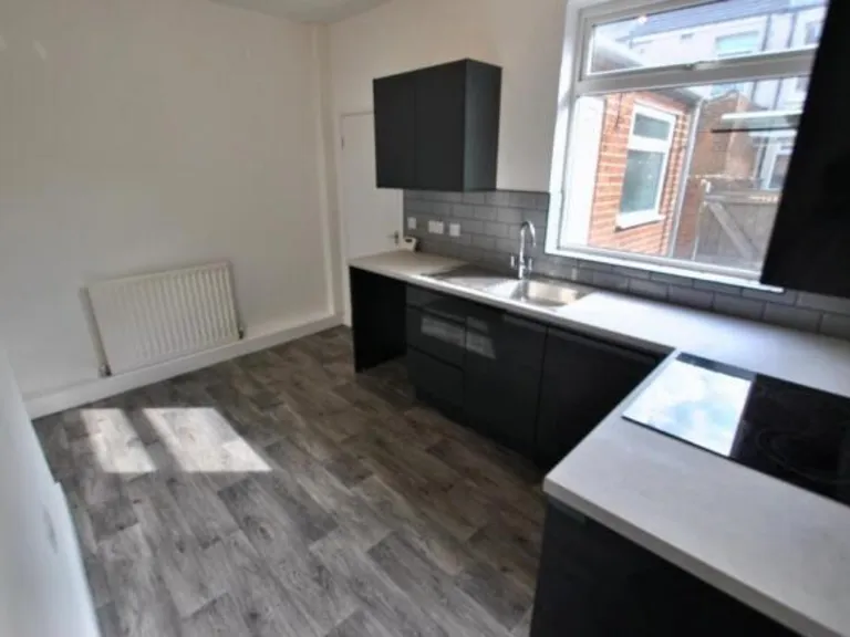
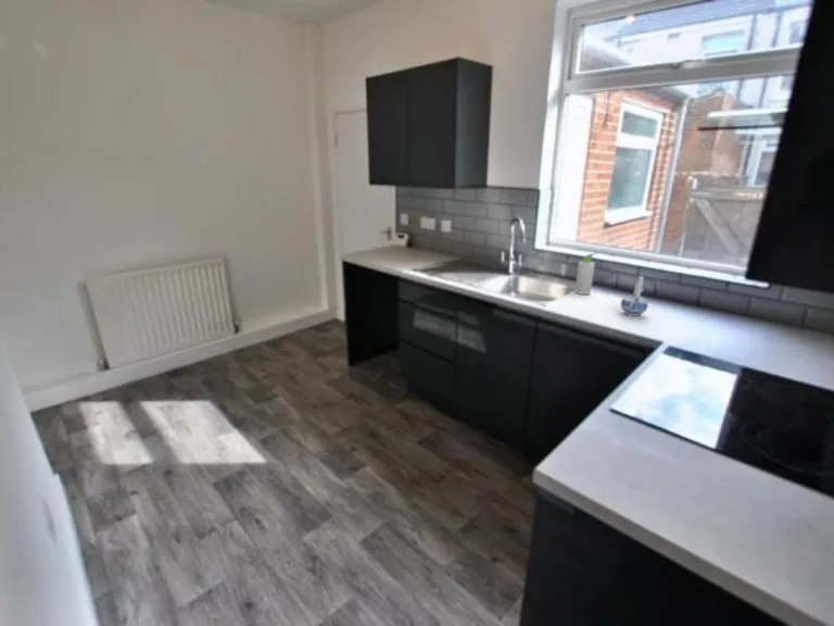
+ ceramic pitcher [620,275,649,317]
+ bottle [573,251,598,296]
